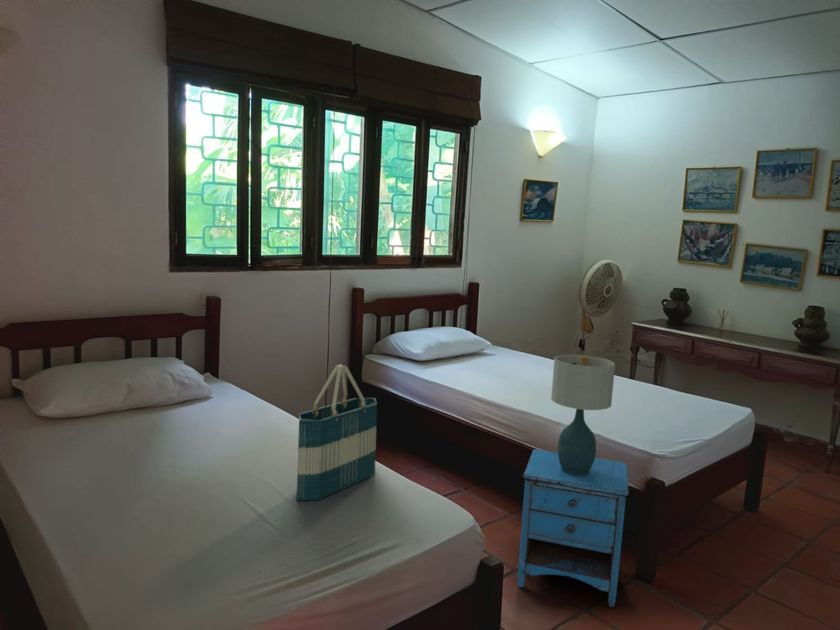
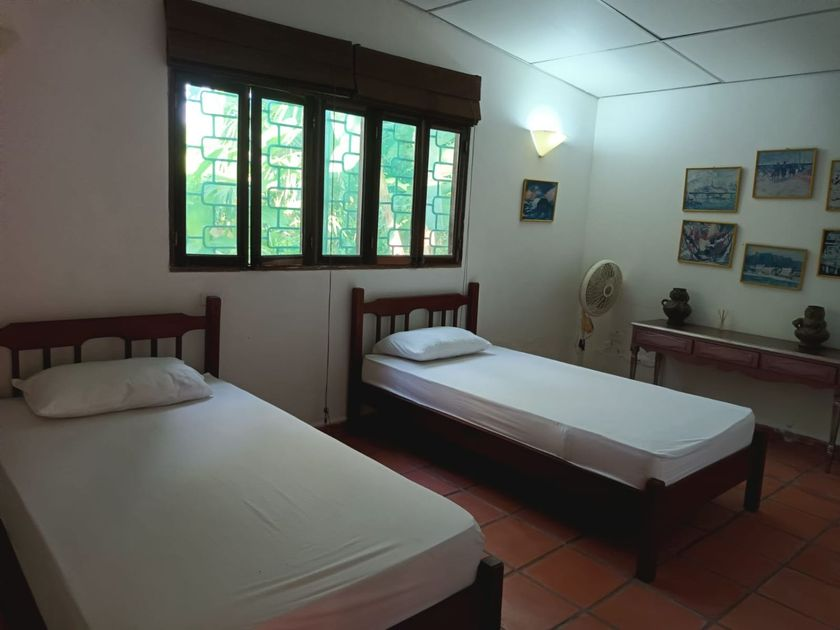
- tote bag [296,363,378,502]
- nightstand [517,448,629,608]
- table lamp [550,354,616,476]
